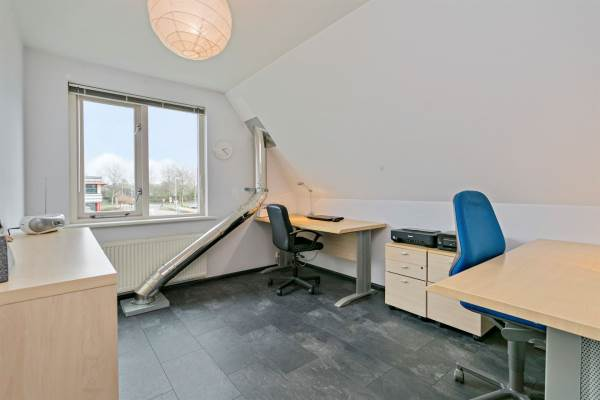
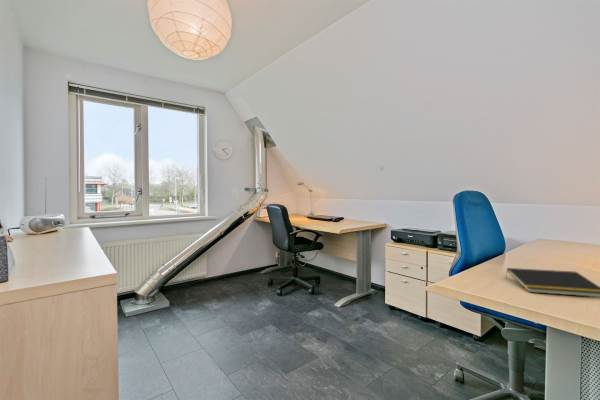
+ notepad [504,267,600,298]
